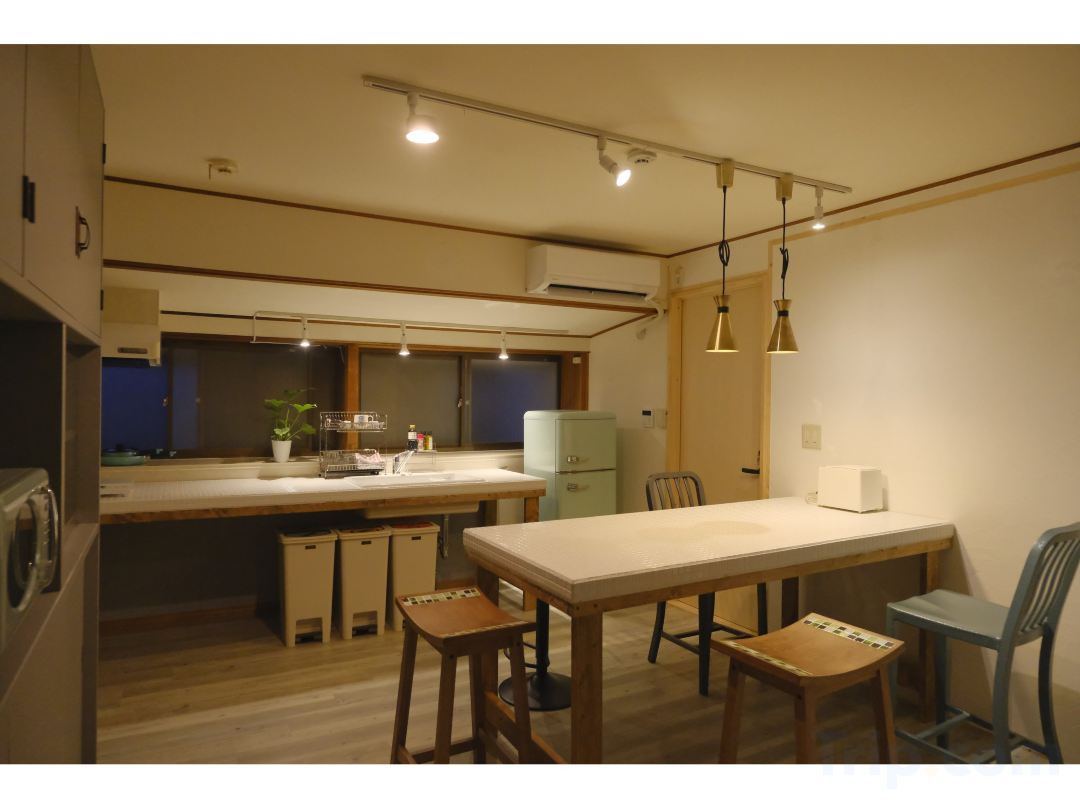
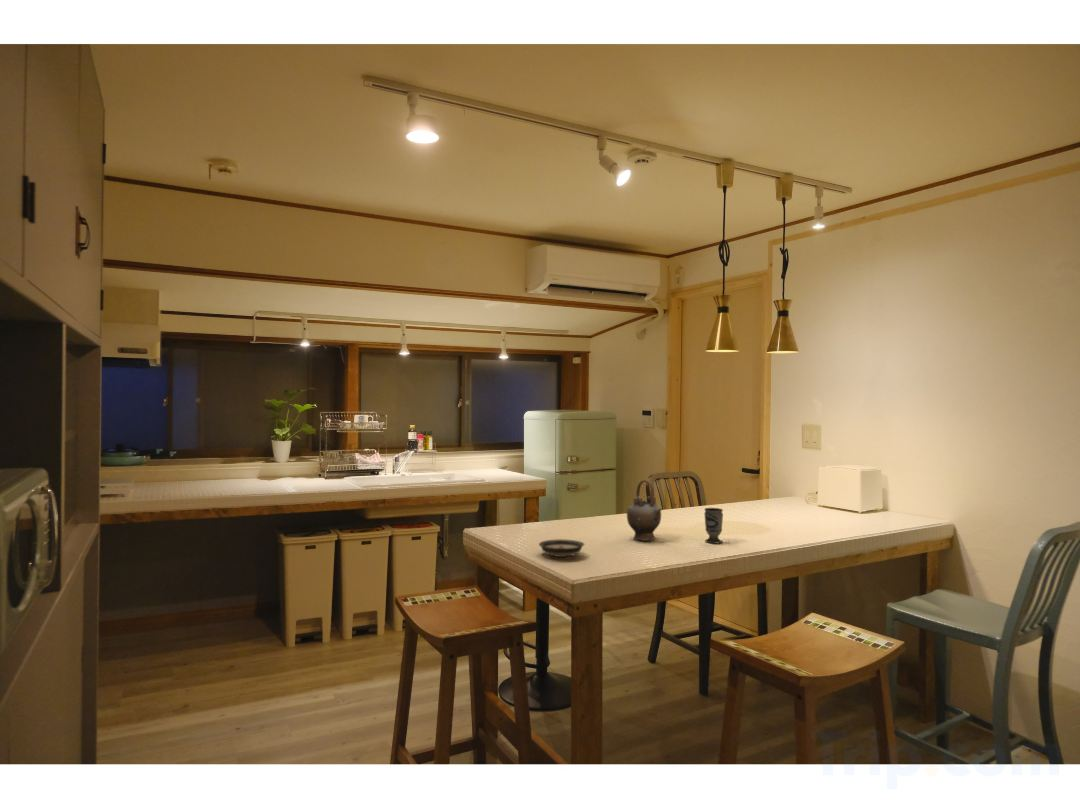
+ saucer [538,538,585,558]
+ teapot [626,478,664,542]
+ cup [703,507,724,544]
